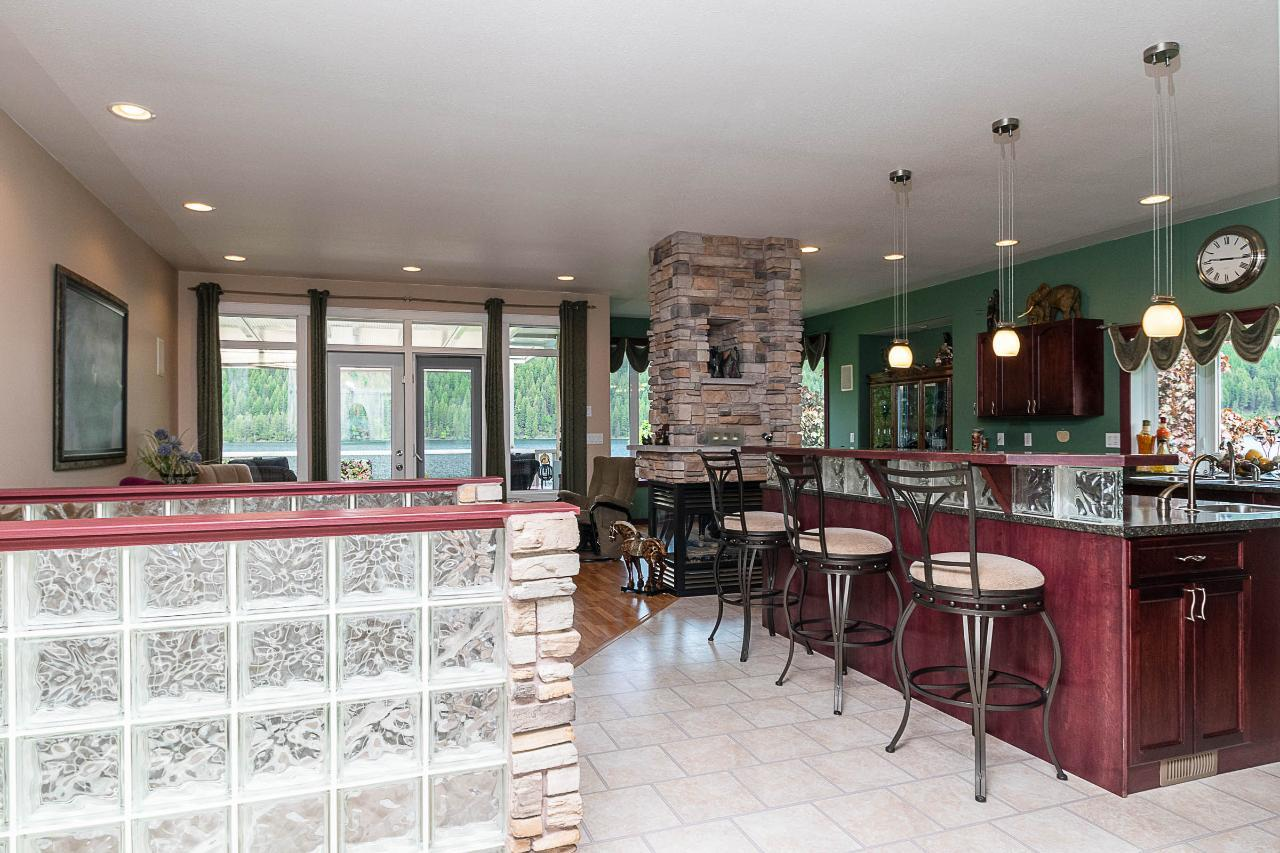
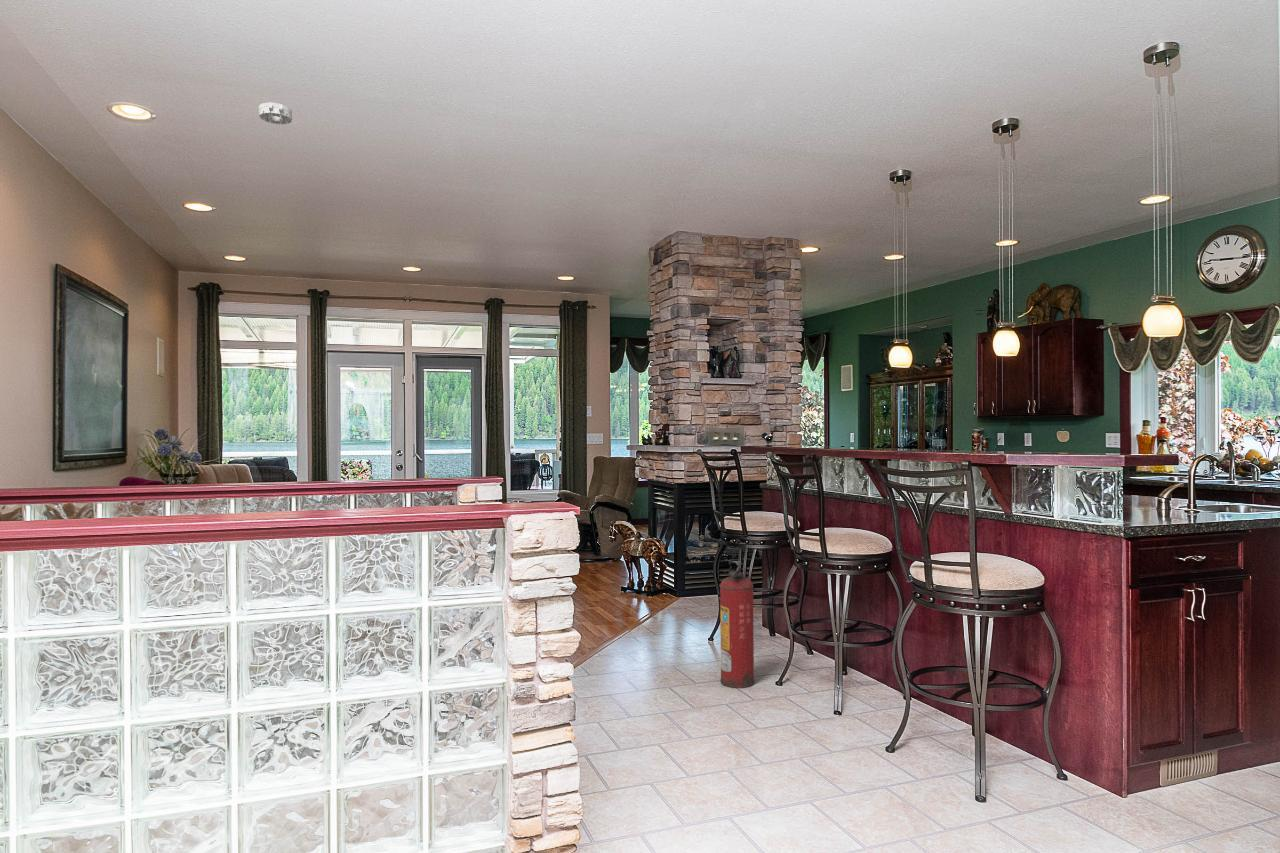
+ smoke detector [258,101,293,125]
+ fire extinguisher [719,560,755,689]
